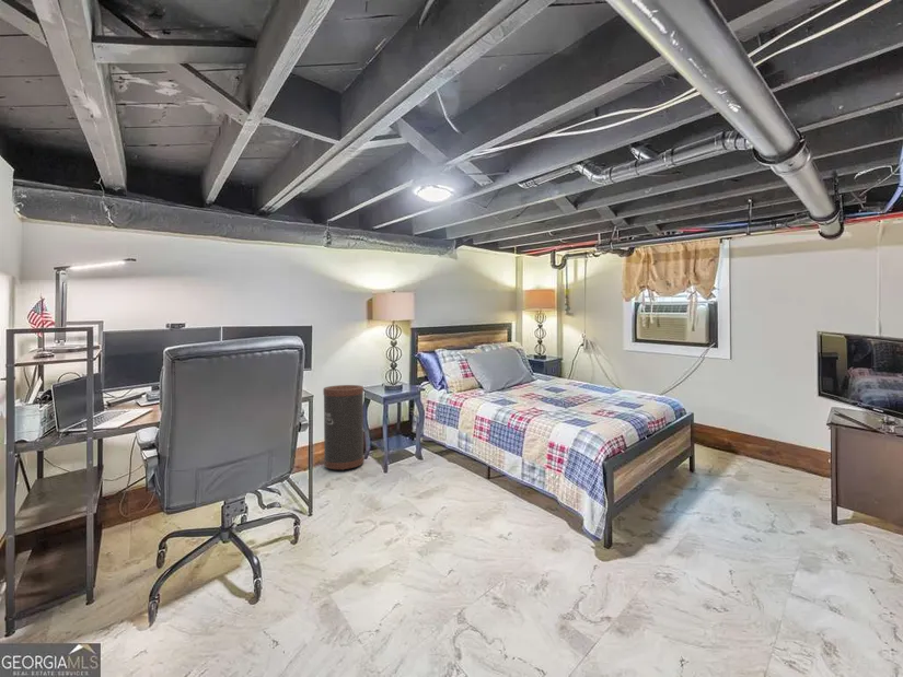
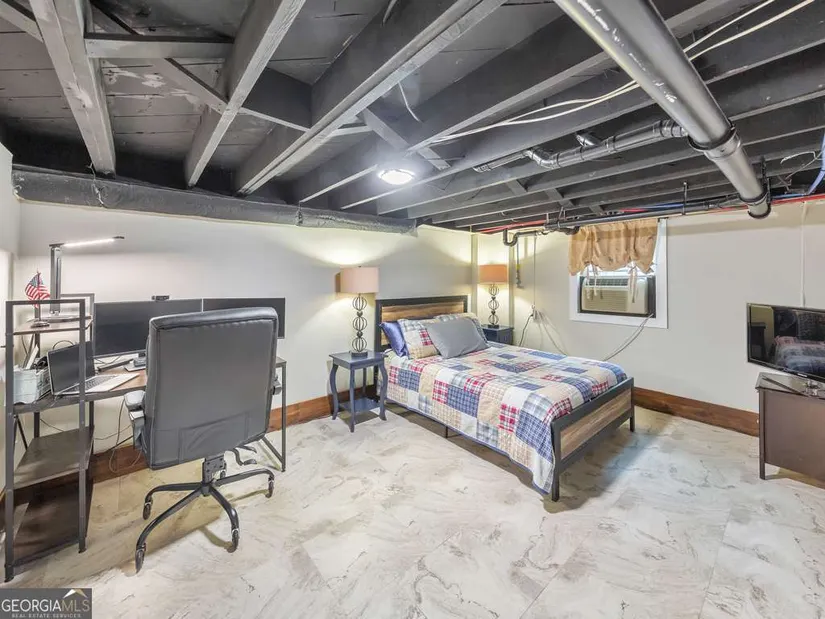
- trash can [322,384,366,471]
